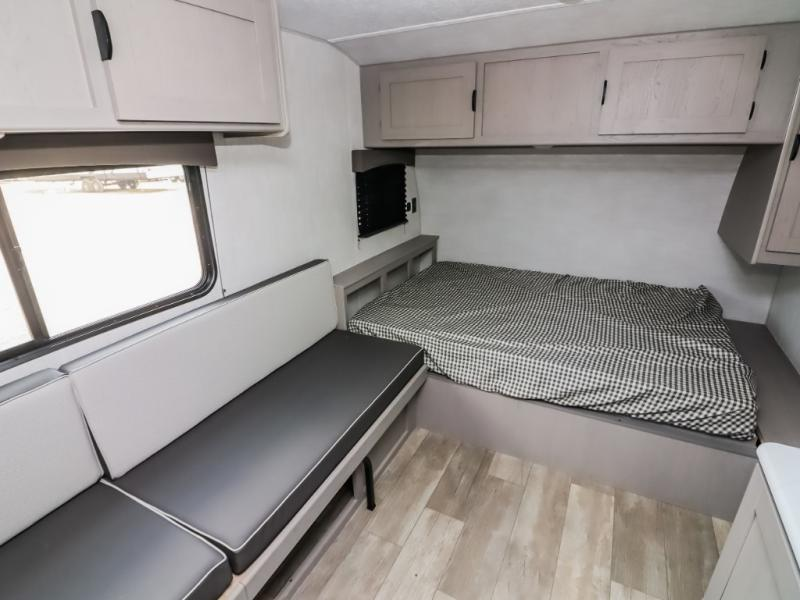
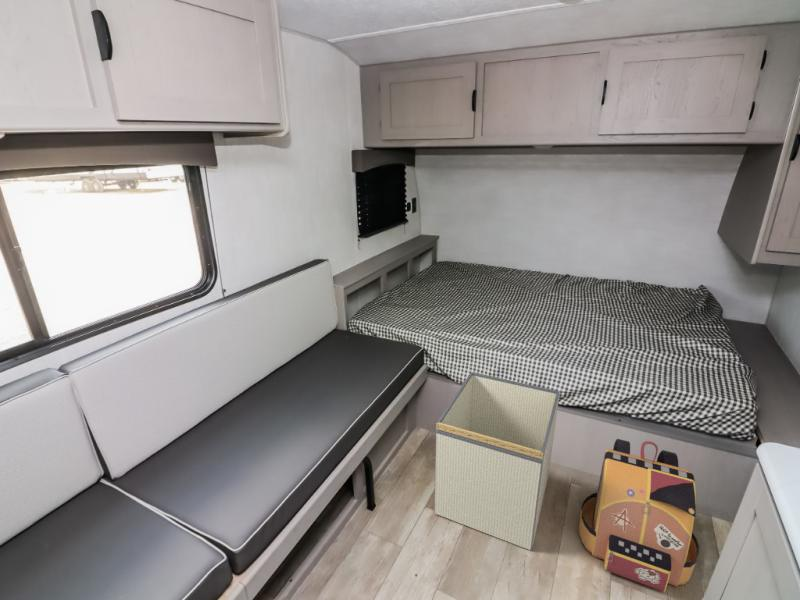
+ backpack [578,438,701,593]
+ storage bin [433,371,561,551]
